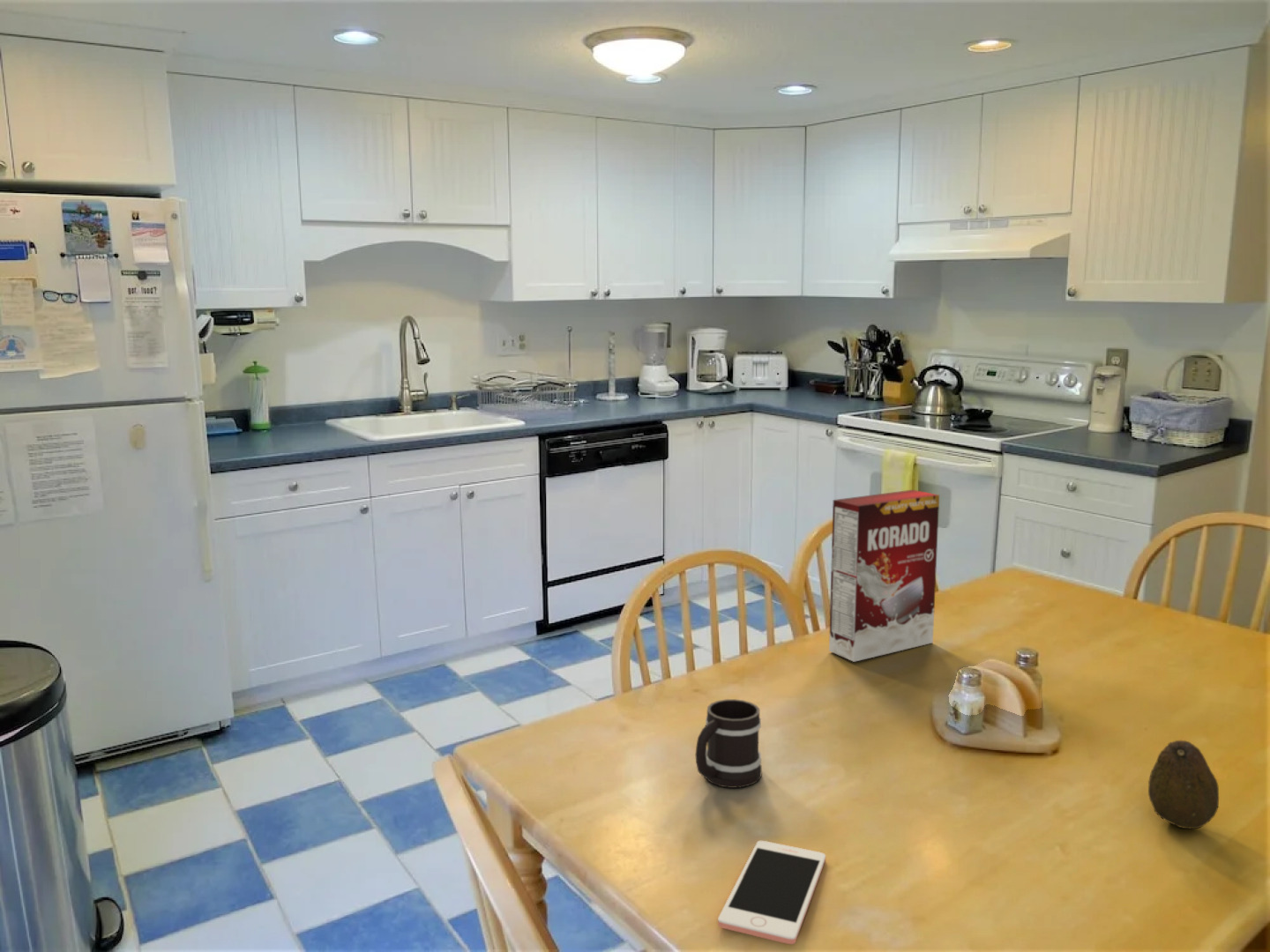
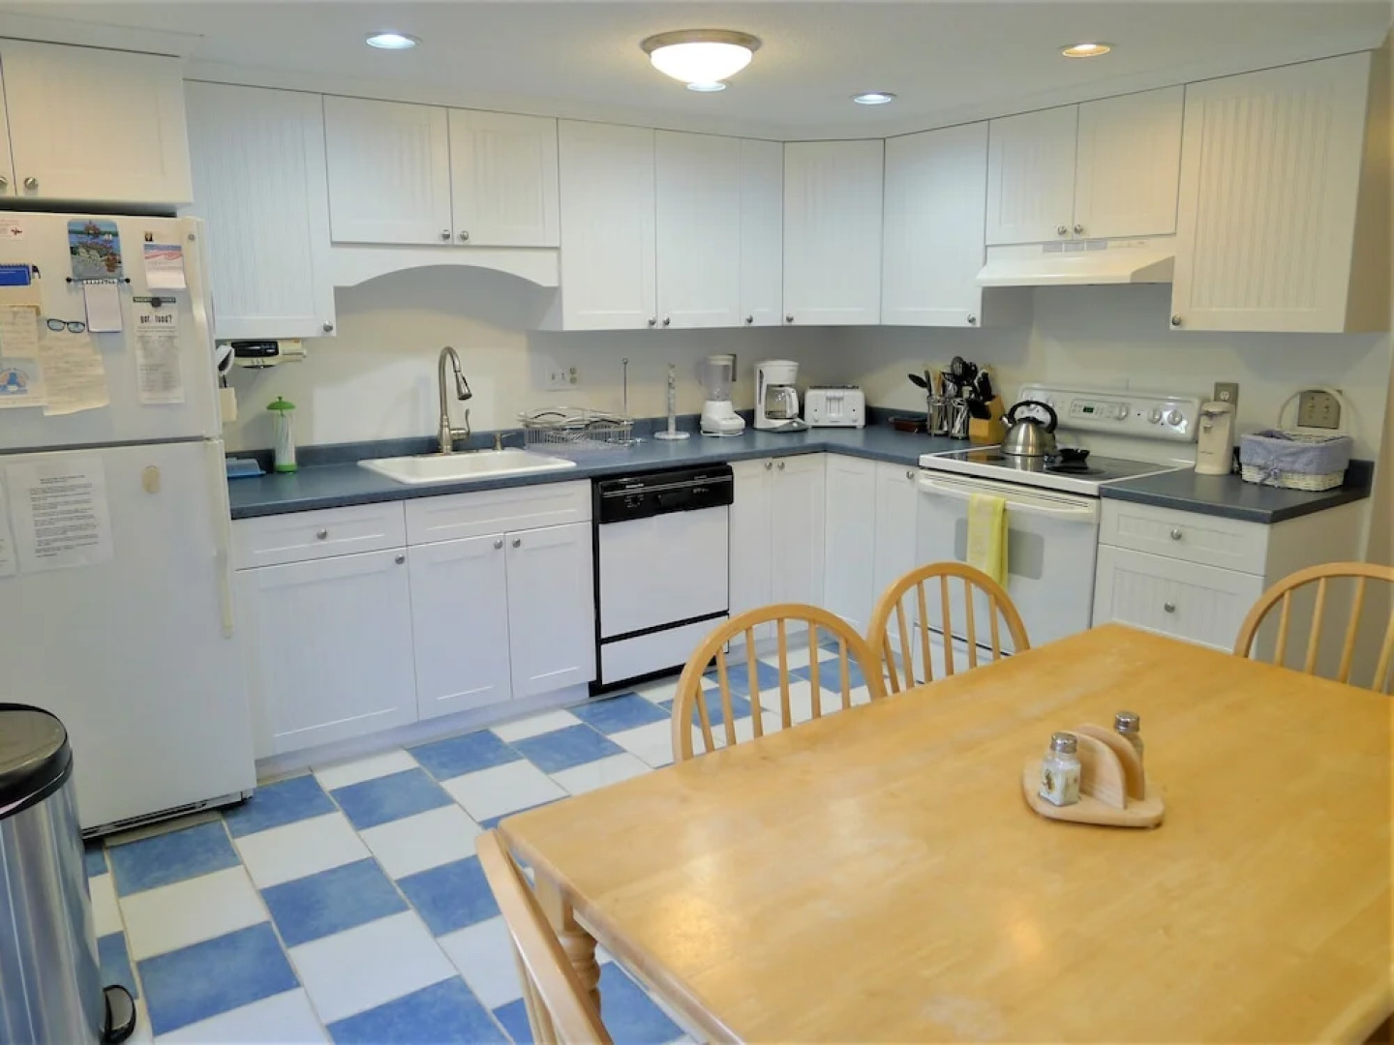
- mug [694,698,763,789]
- cell phone [717,840,826,945]
- cereal box [828,489,940,663]
- fruit [1147,740,1220,829]
